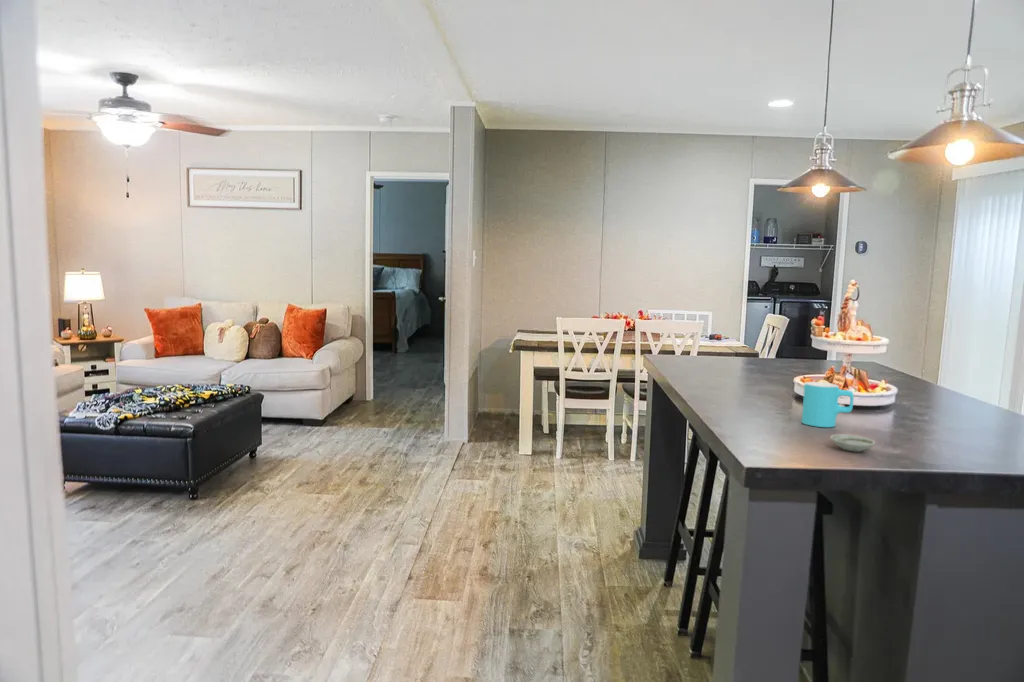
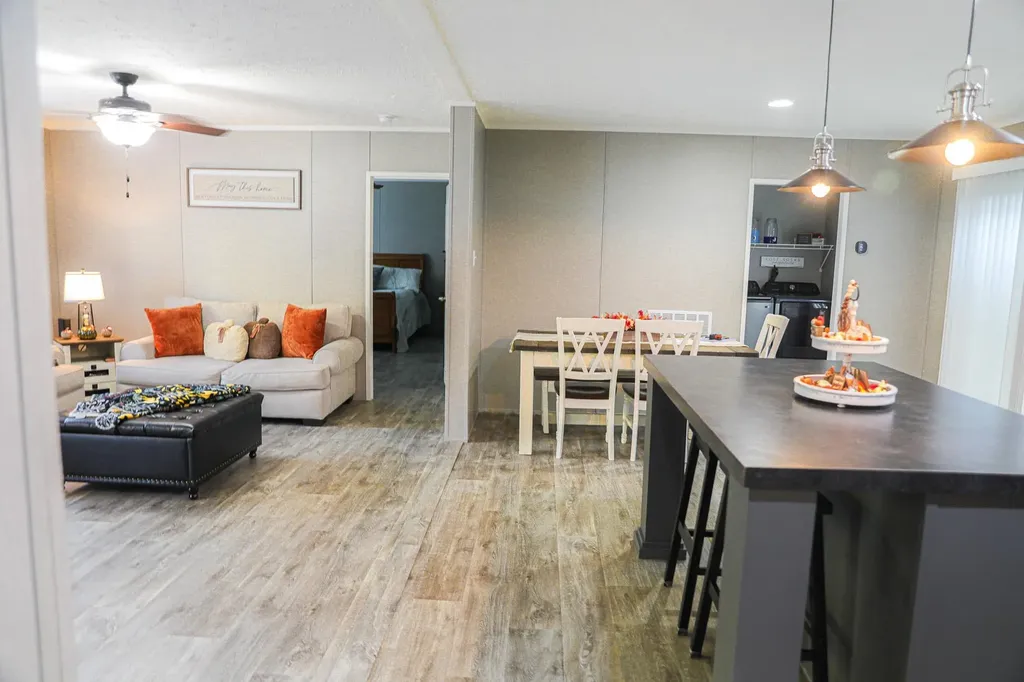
- cup [801,381,855,428]
- saucer [829,433,876,453]
